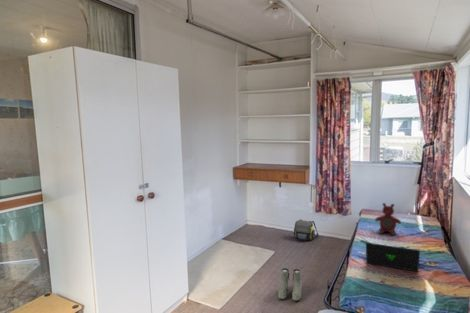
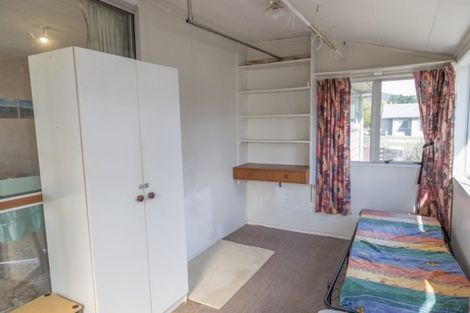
- shoulder bag [293,219,320,242]
- laptop [365,242,421,273]
- boots [277,267,303,302]
- teddy bear [374,202,402,236]
